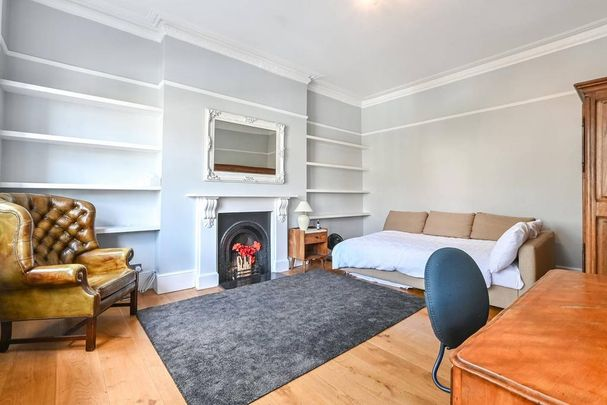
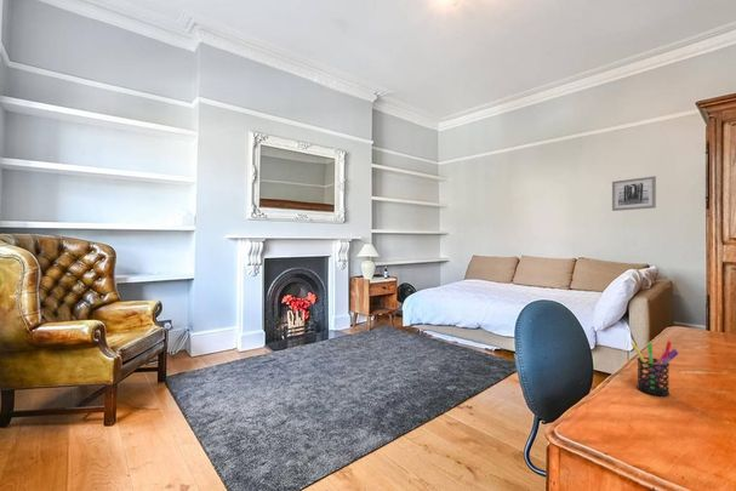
+ pen holder [629,339,680,396]
+ wall art [611,176,657,212]
